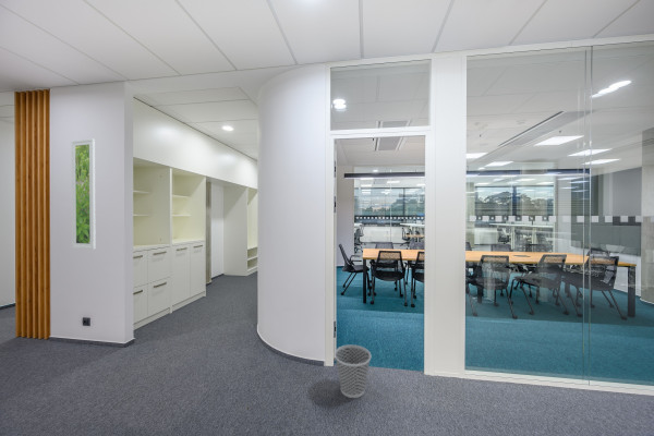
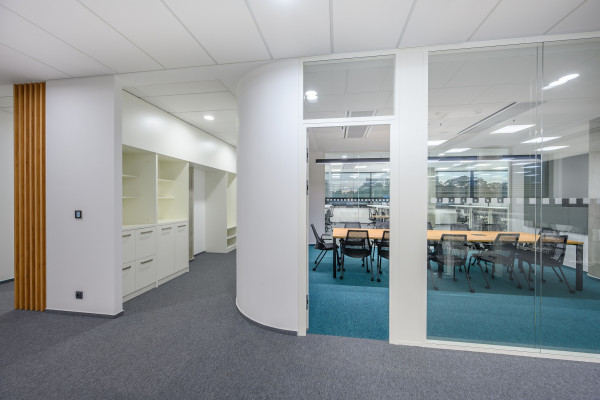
- wastebasket [334,344,372,399]
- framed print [70,137,97,251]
